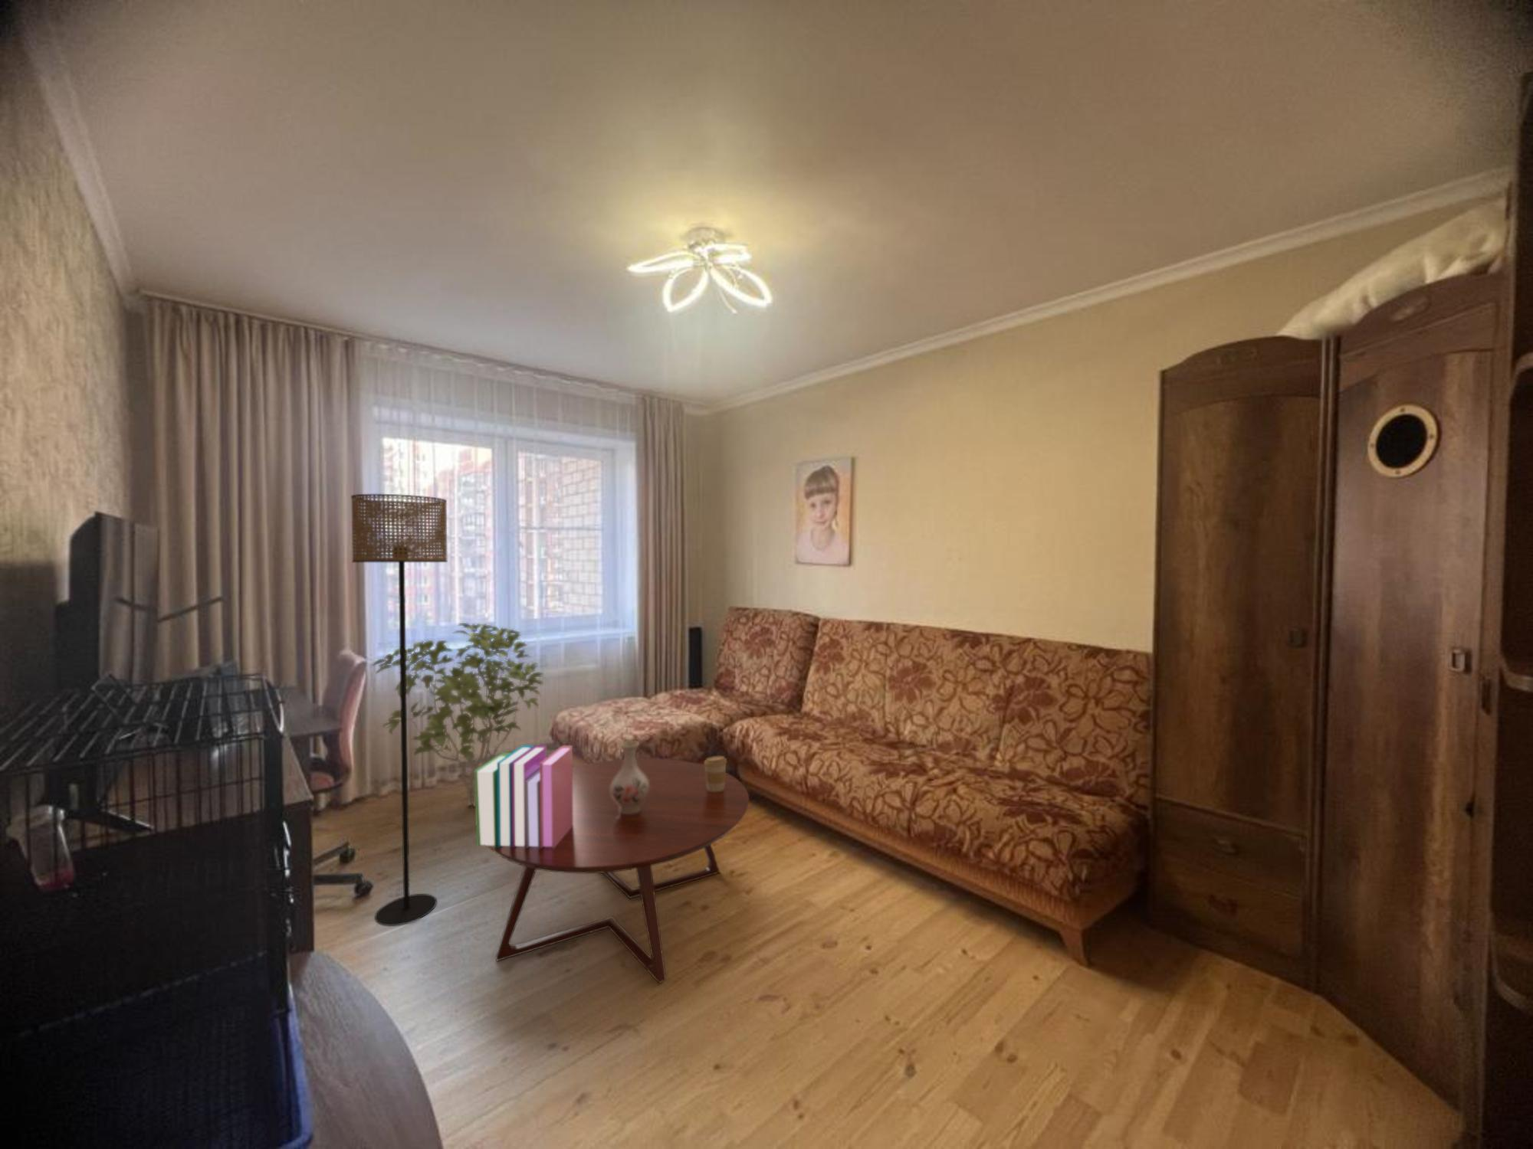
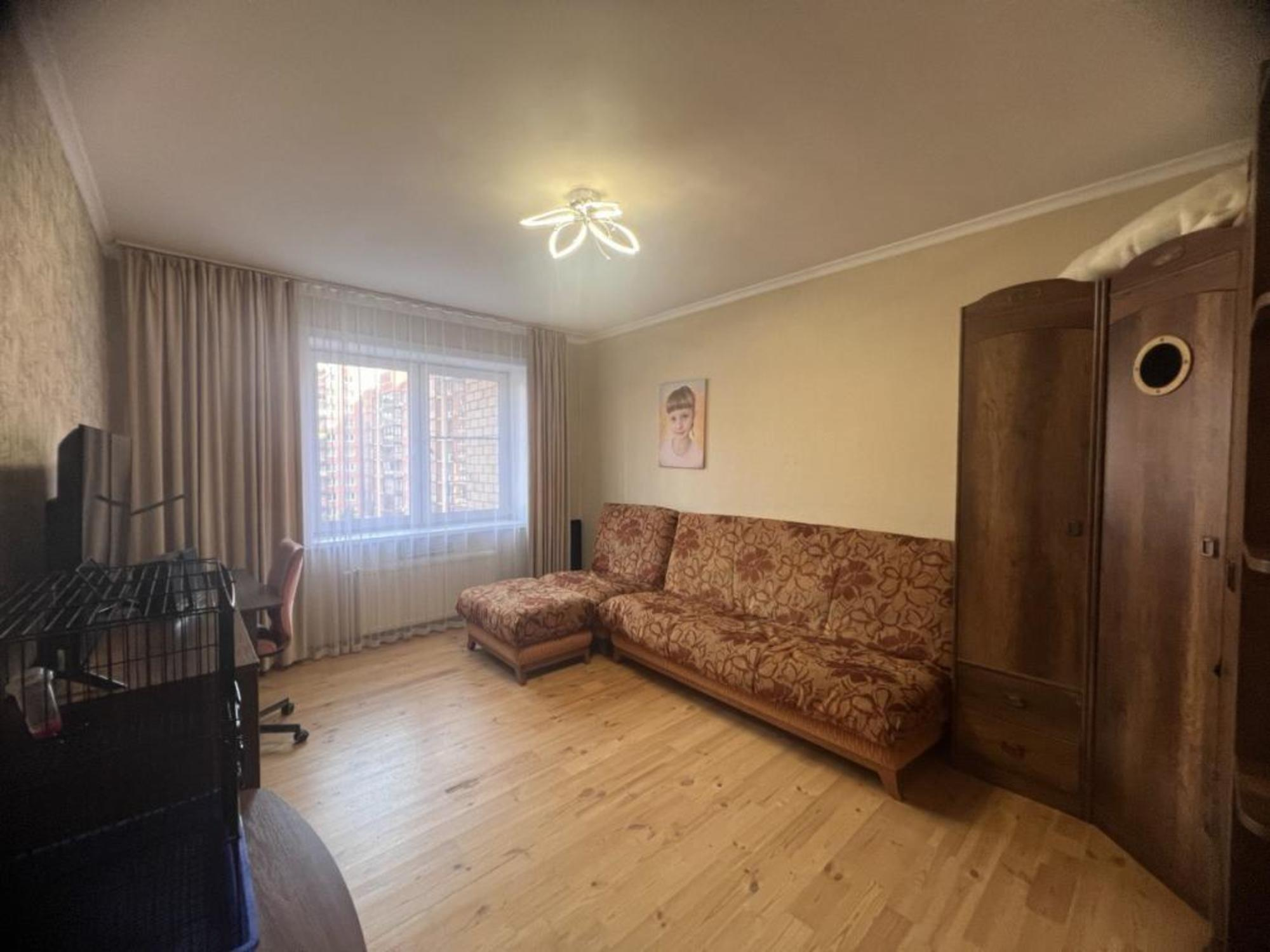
- shrub [371,622,544,807]
- coffee table [485,758,750,985]
- floor lamp [350,494,448,927]
- books [473,745,573,848]
- vase [610,740,649,815]
- coffee cup [704,756,728,792]
